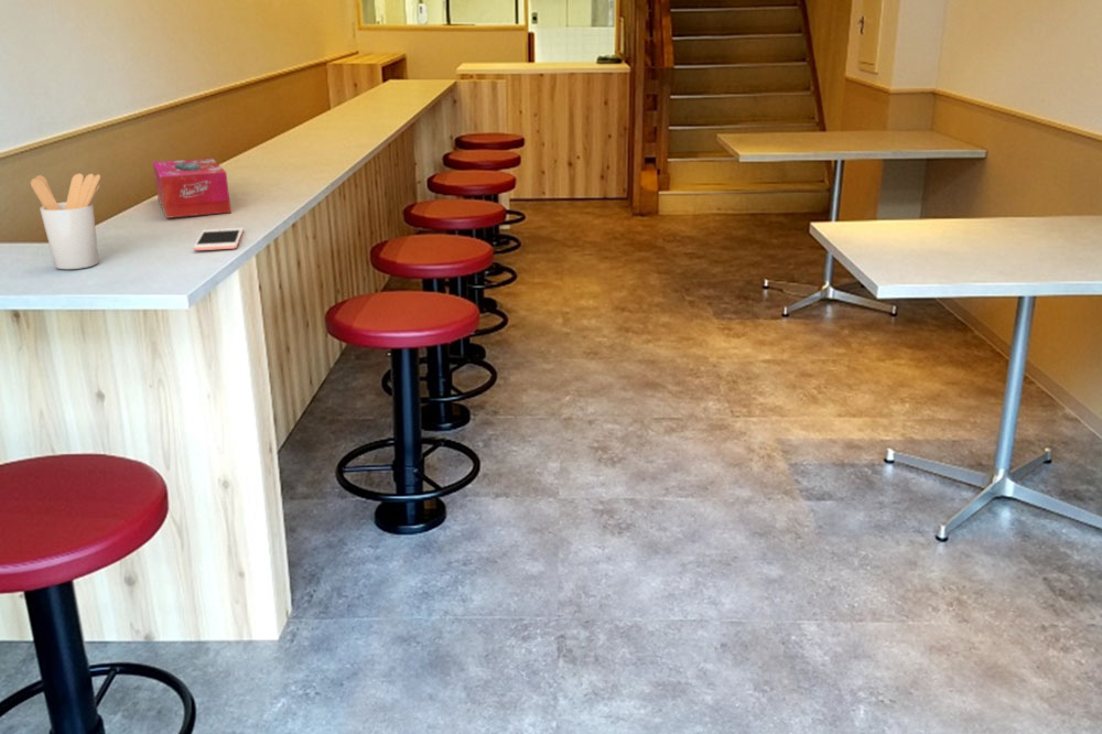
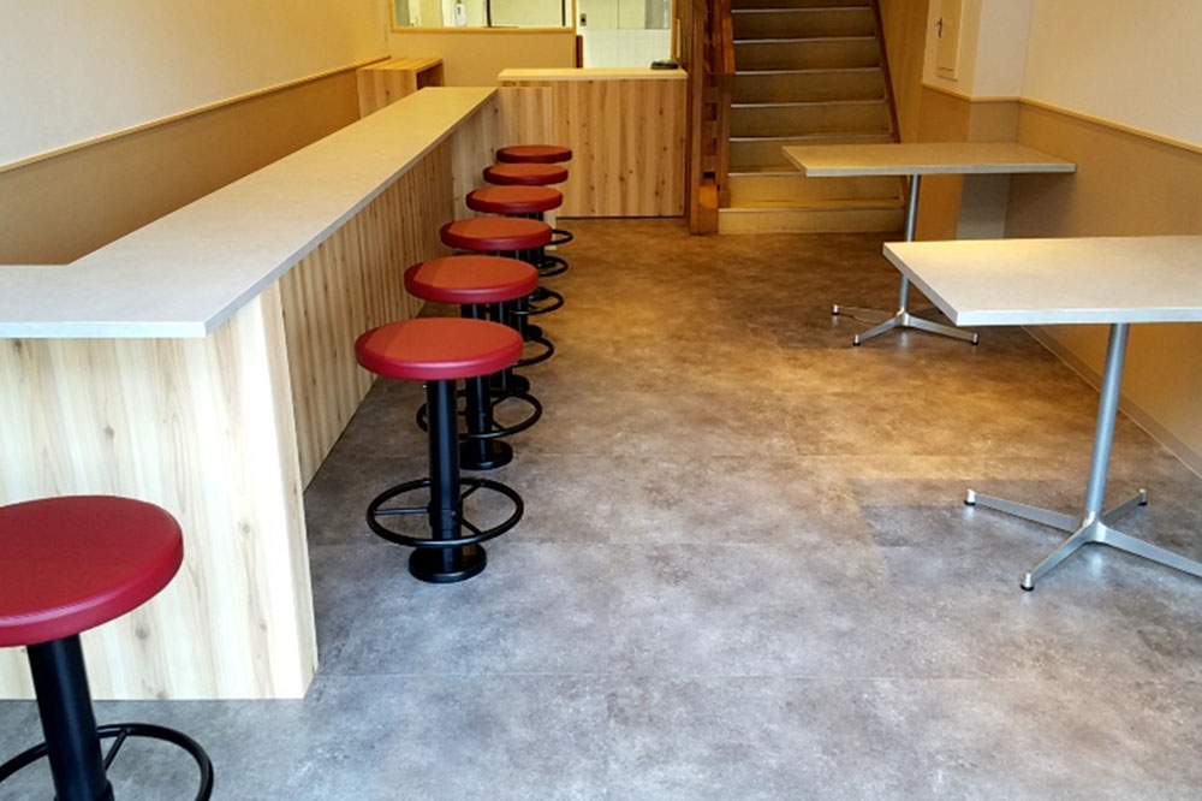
- cell phone [193,227,245,251]
- tissue box [151,156,233,219]
- utensil holder [30,173,101,270]
